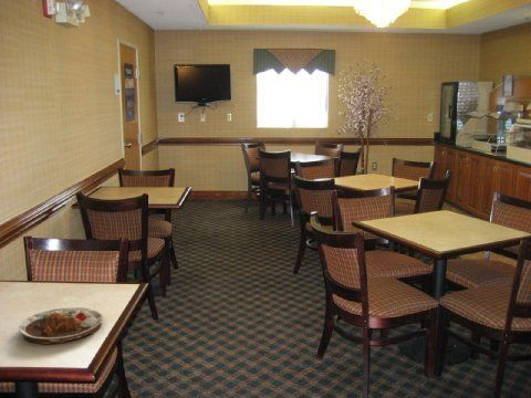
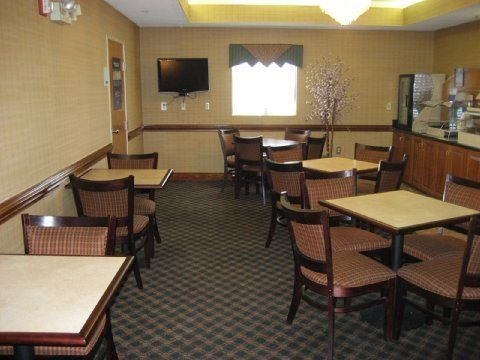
- plate [18,306,104,345]
